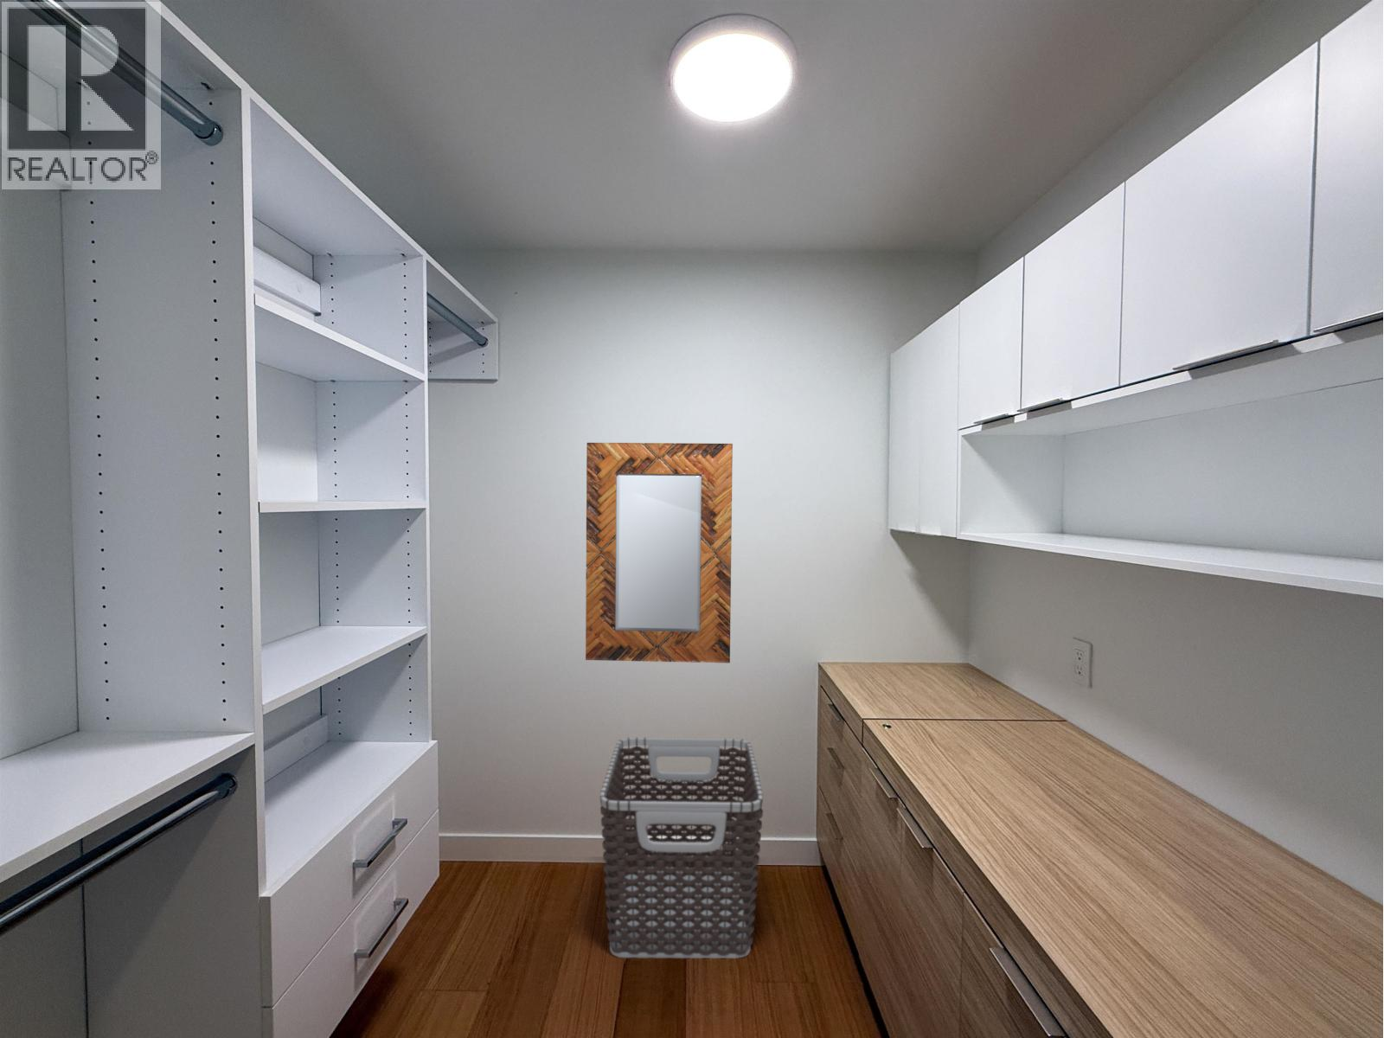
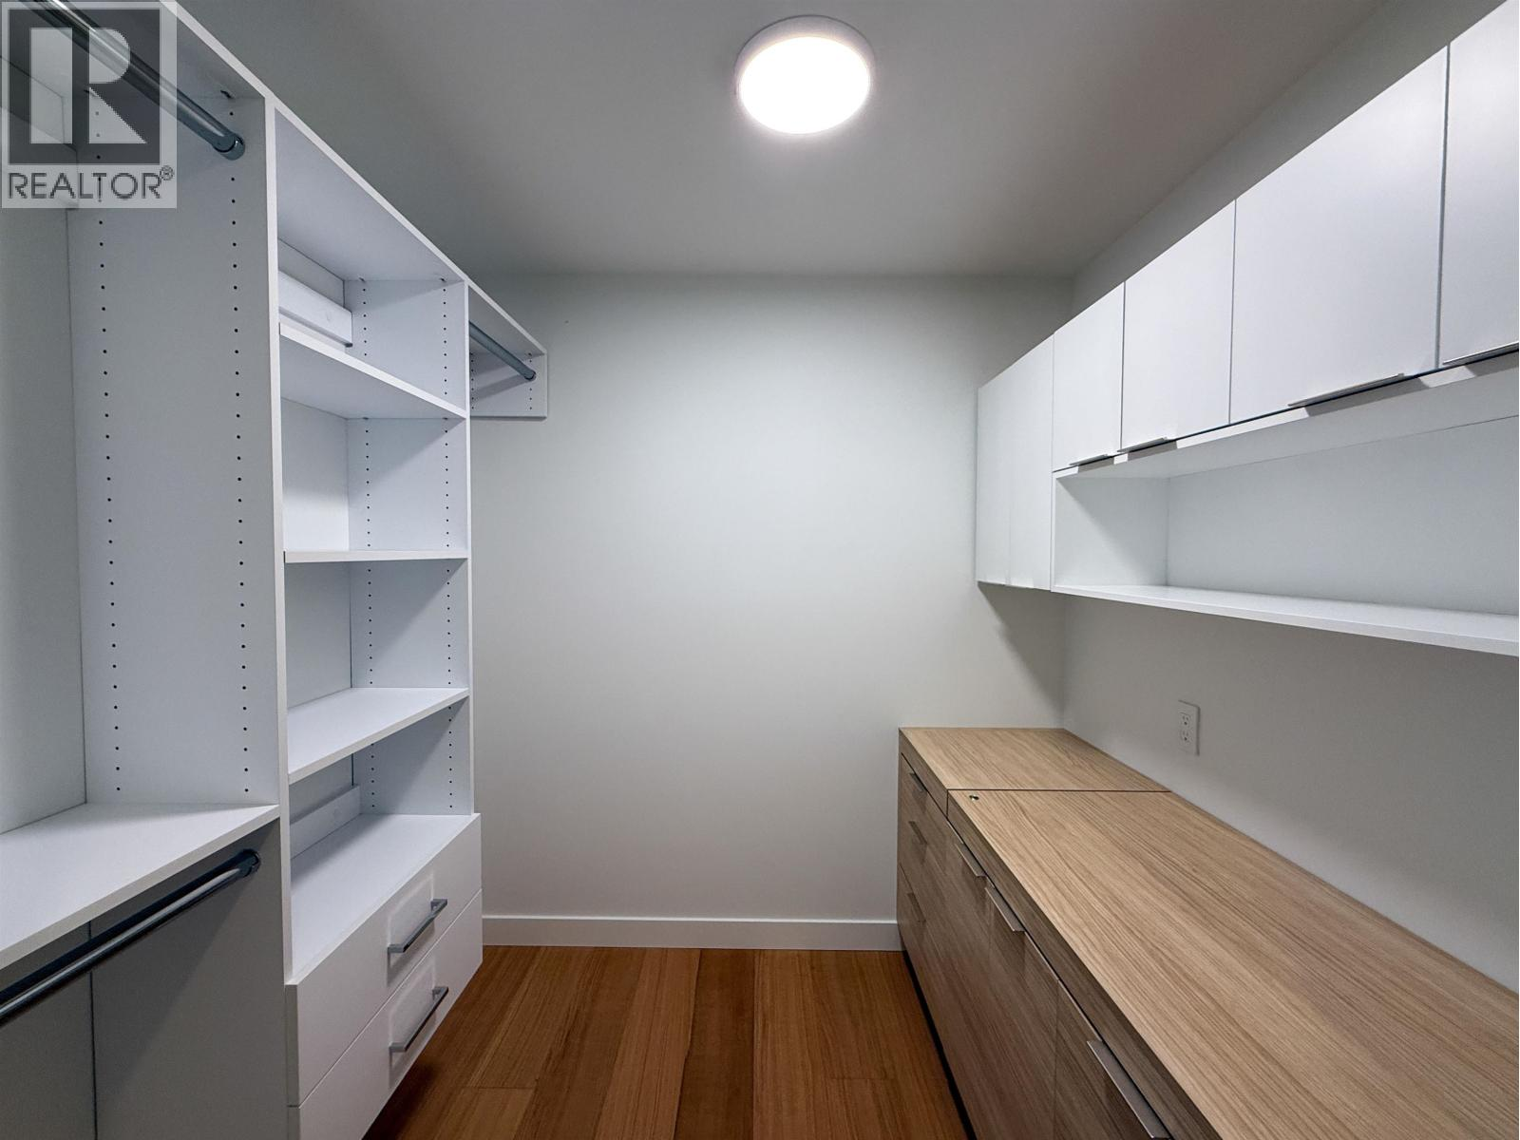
- clothes hamper [599,736,764,959]
- home mirror [585,442,733,663]
